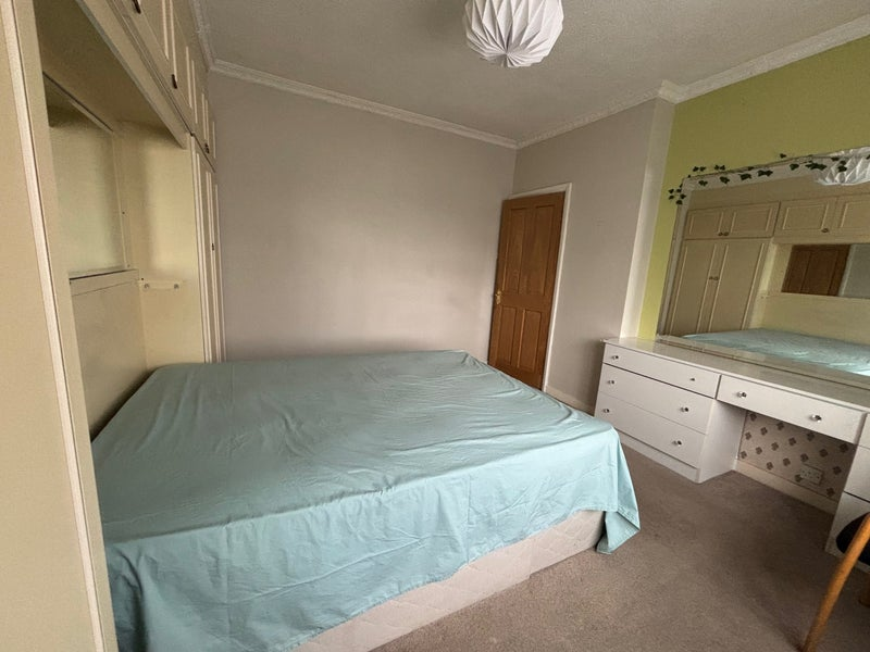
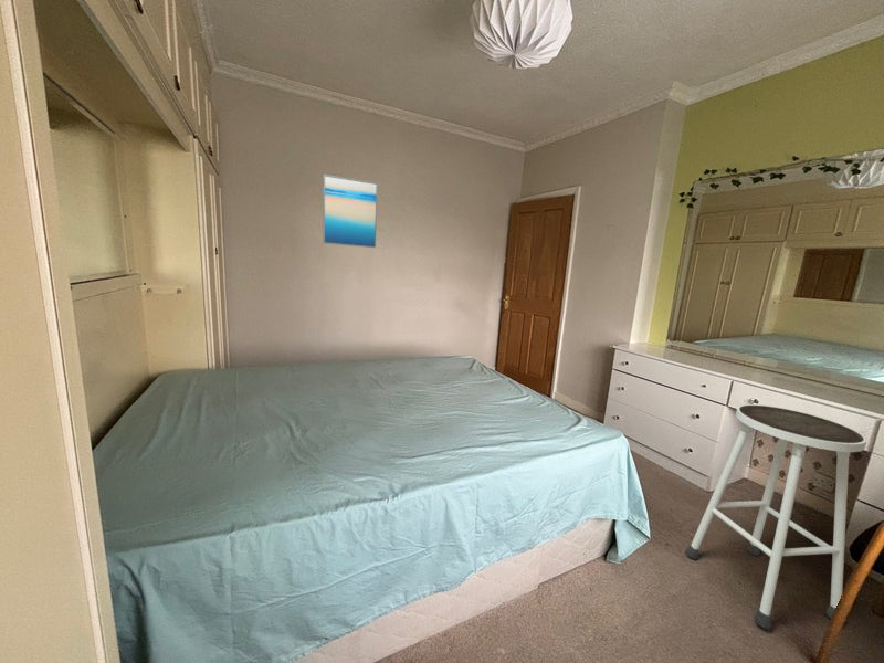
+ stool [684,403,869,630]
+ wall art [322,173,379,249]
